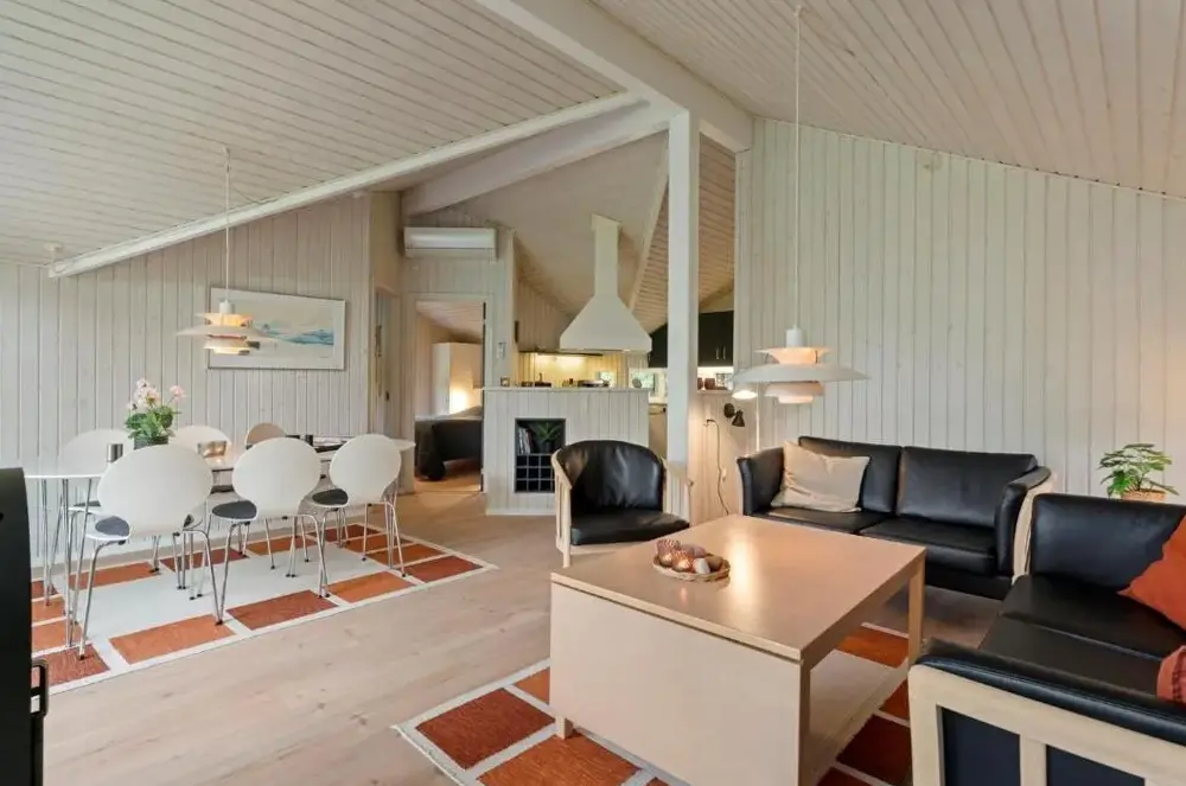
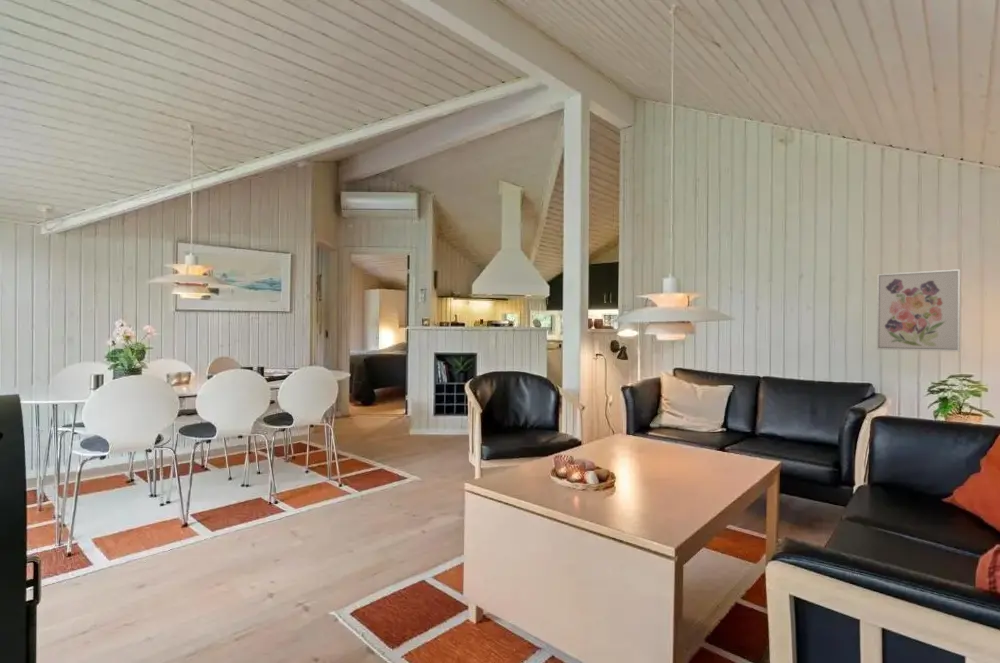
+ wall art [876,268,962,352]
